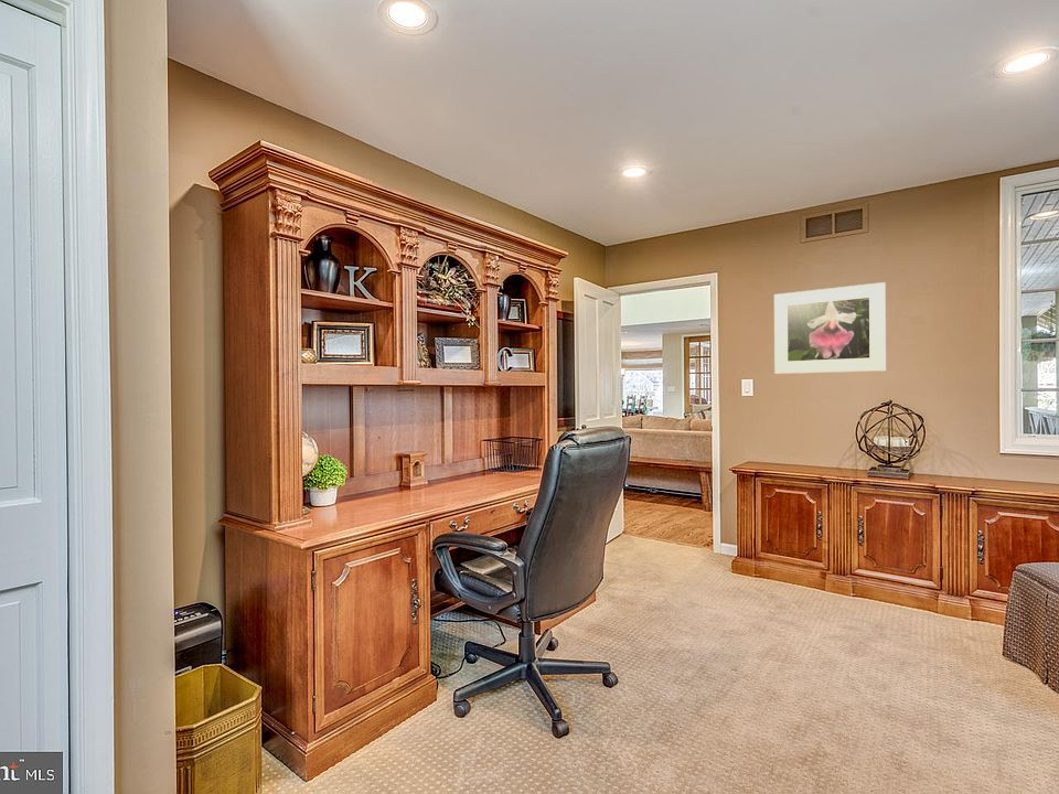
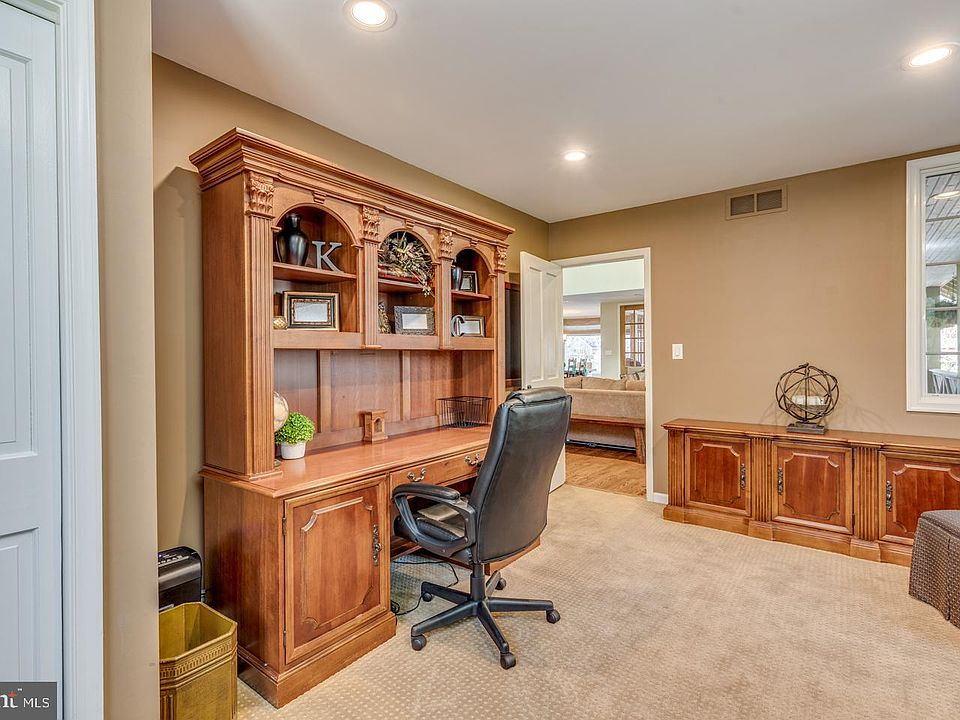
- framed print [773,281,887,375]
